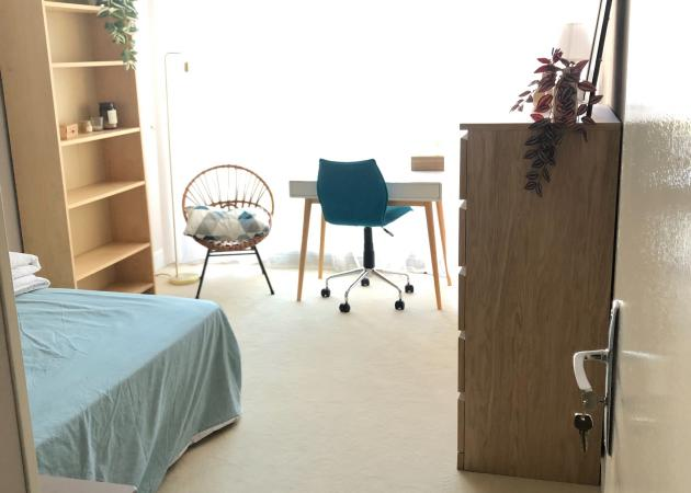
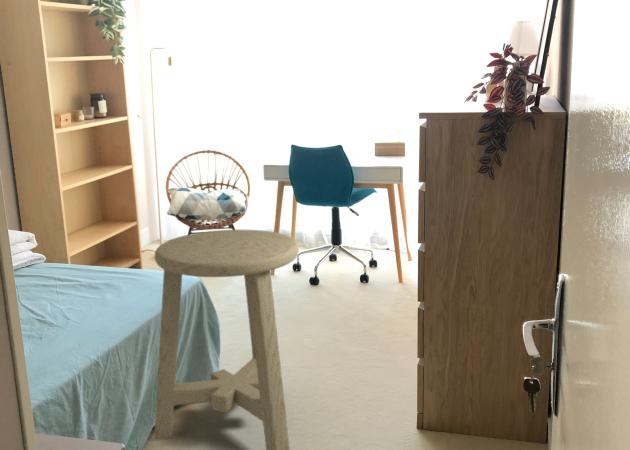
+ stool [154,229,299,450]
